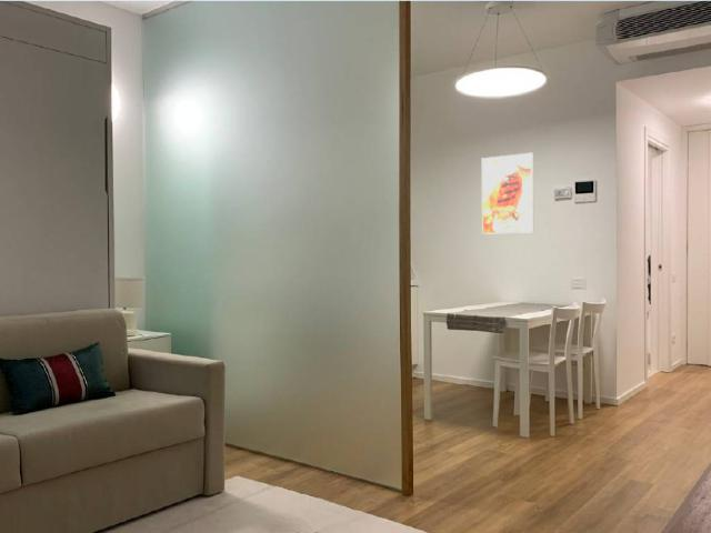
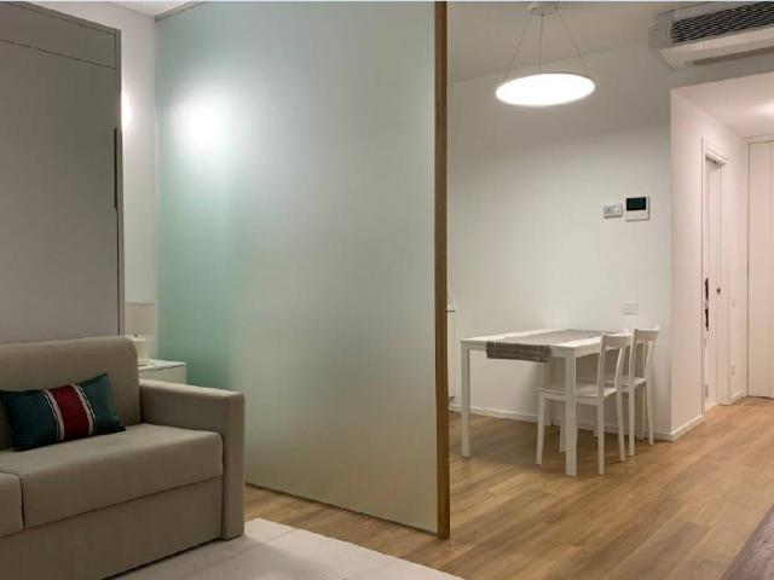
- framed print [481,152,534,235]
